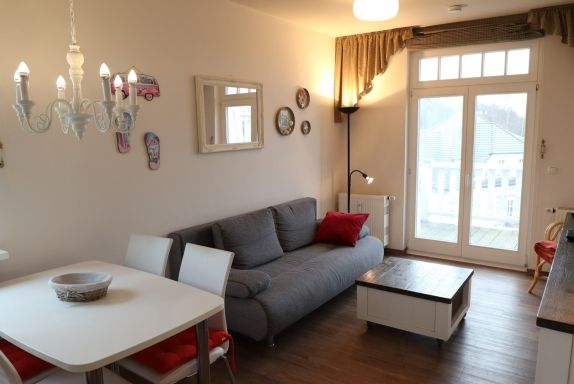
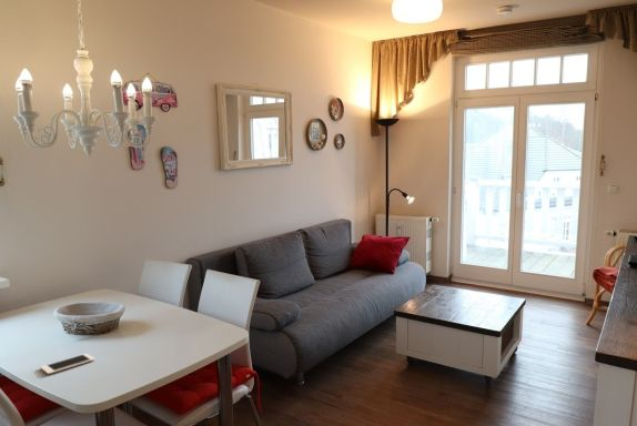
+ cell phone [40,353,95,375]
